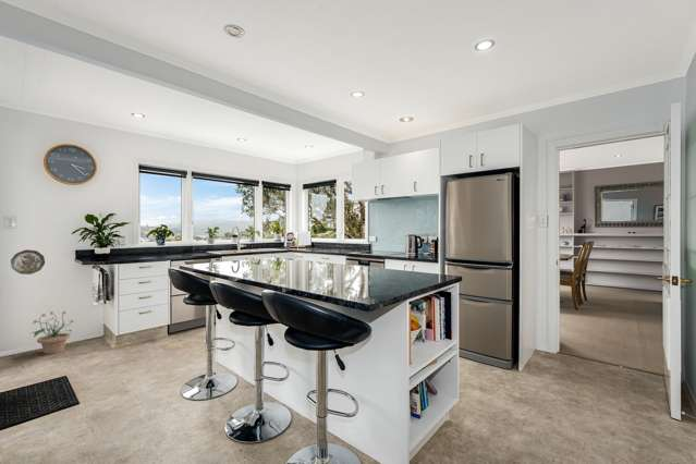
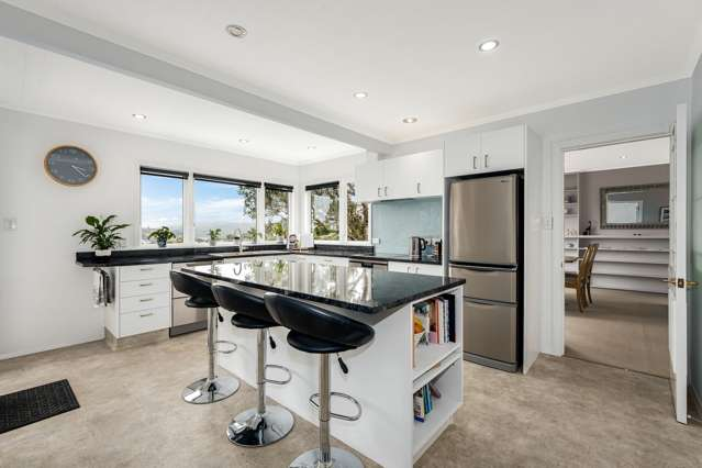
- potted plant [28,310,75,355]
- decorative plate [10,248,46,276]
